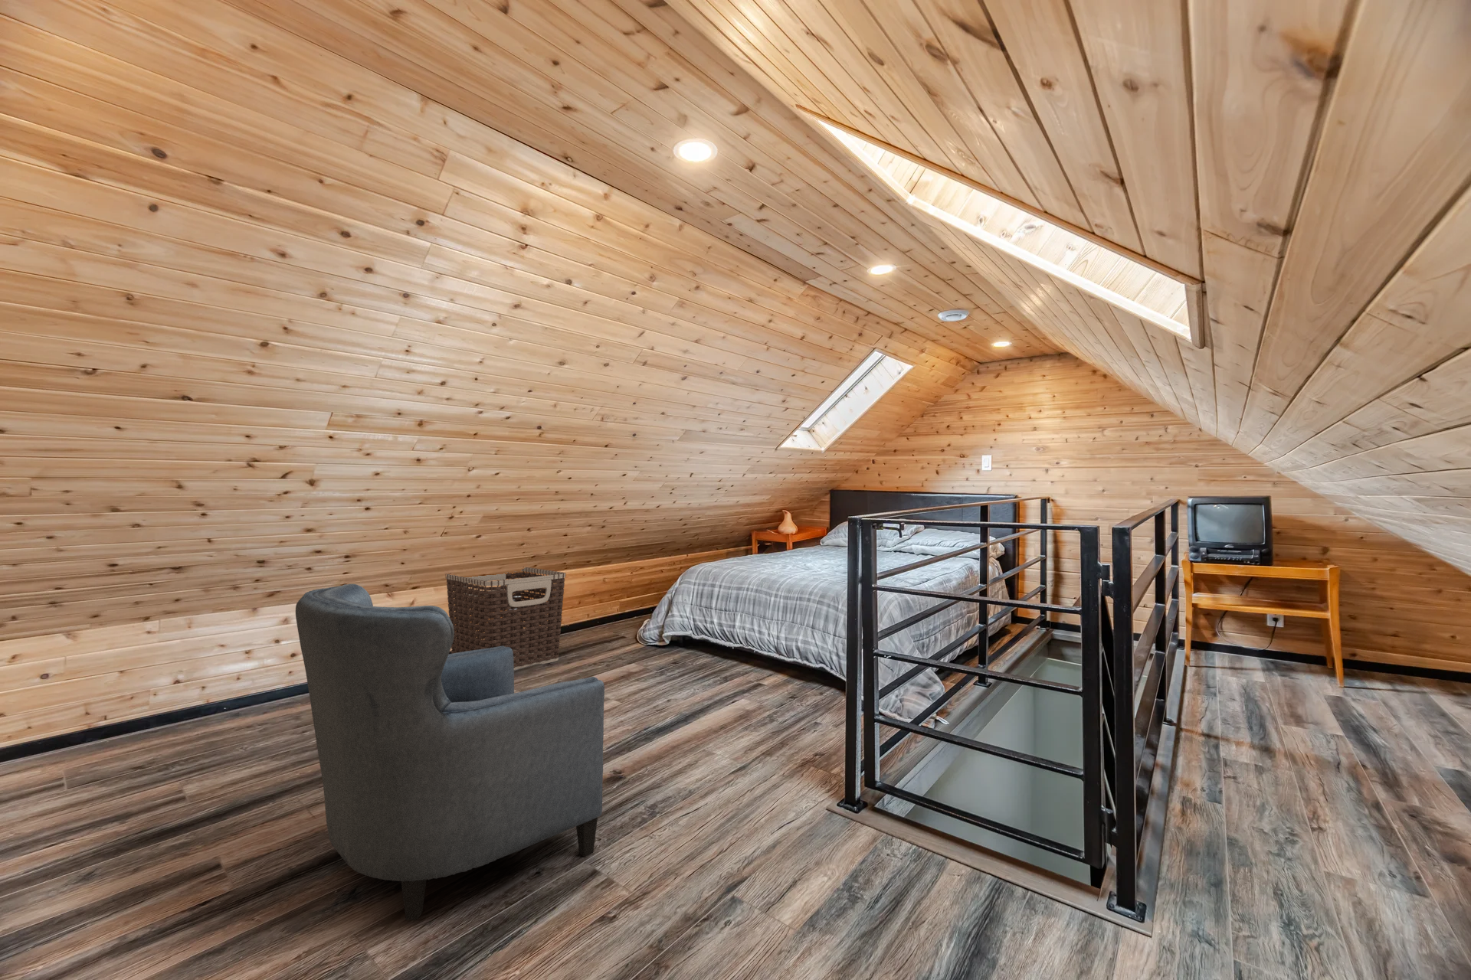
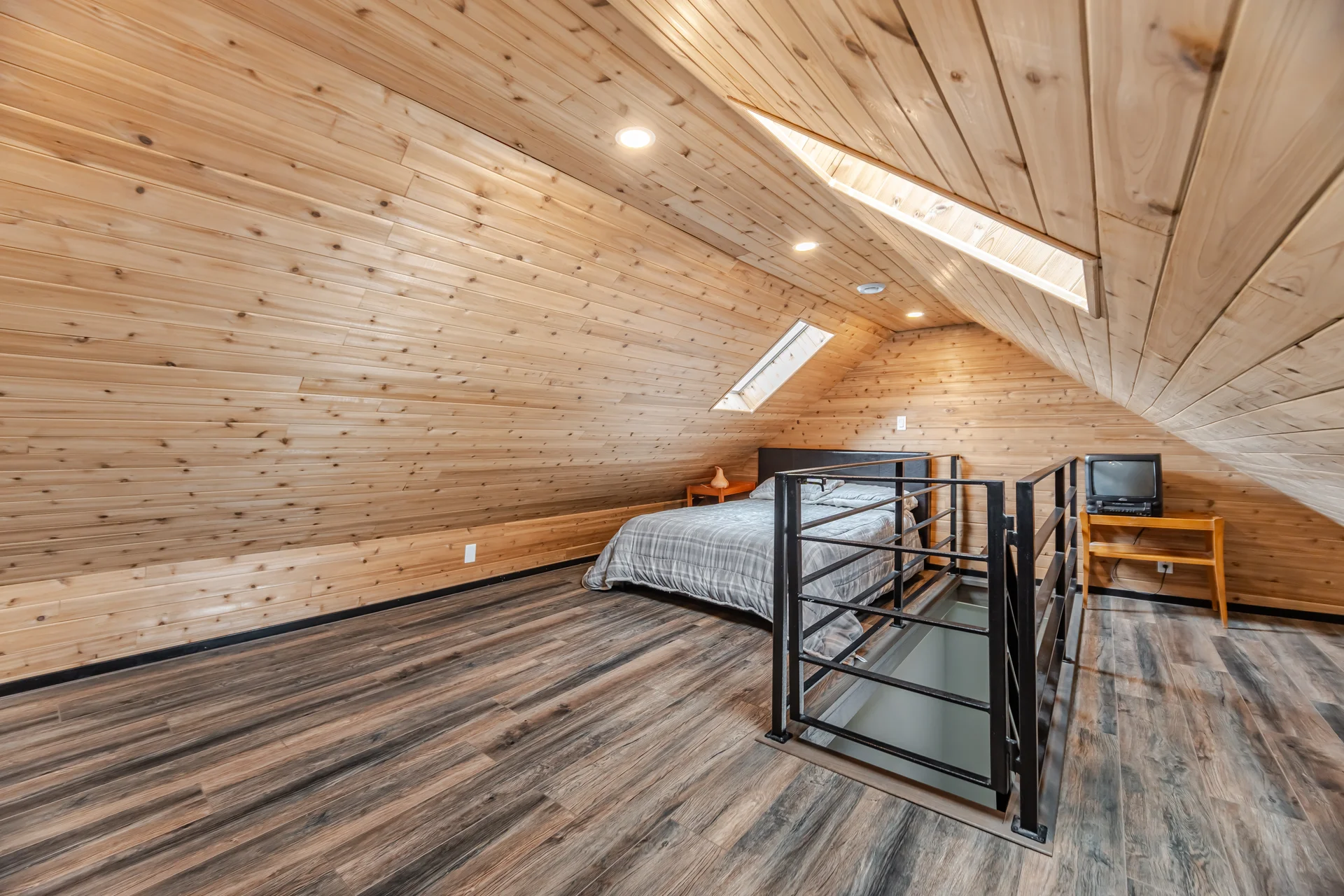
- armchair [294,583,605,920]
- clothes hamper [445,567,567,669]
